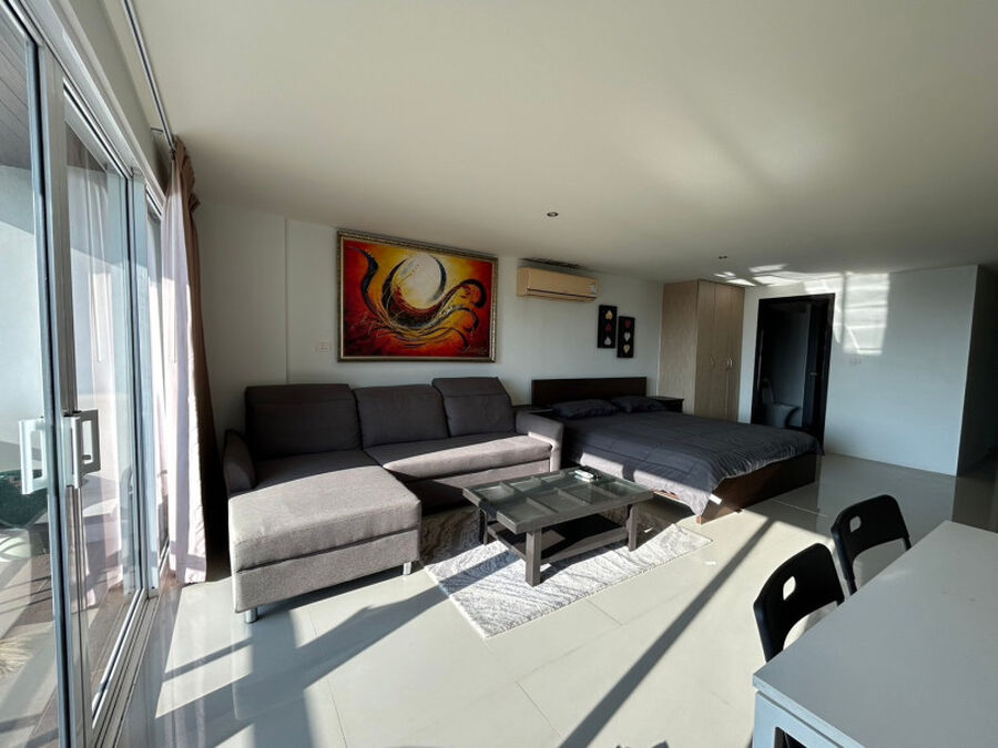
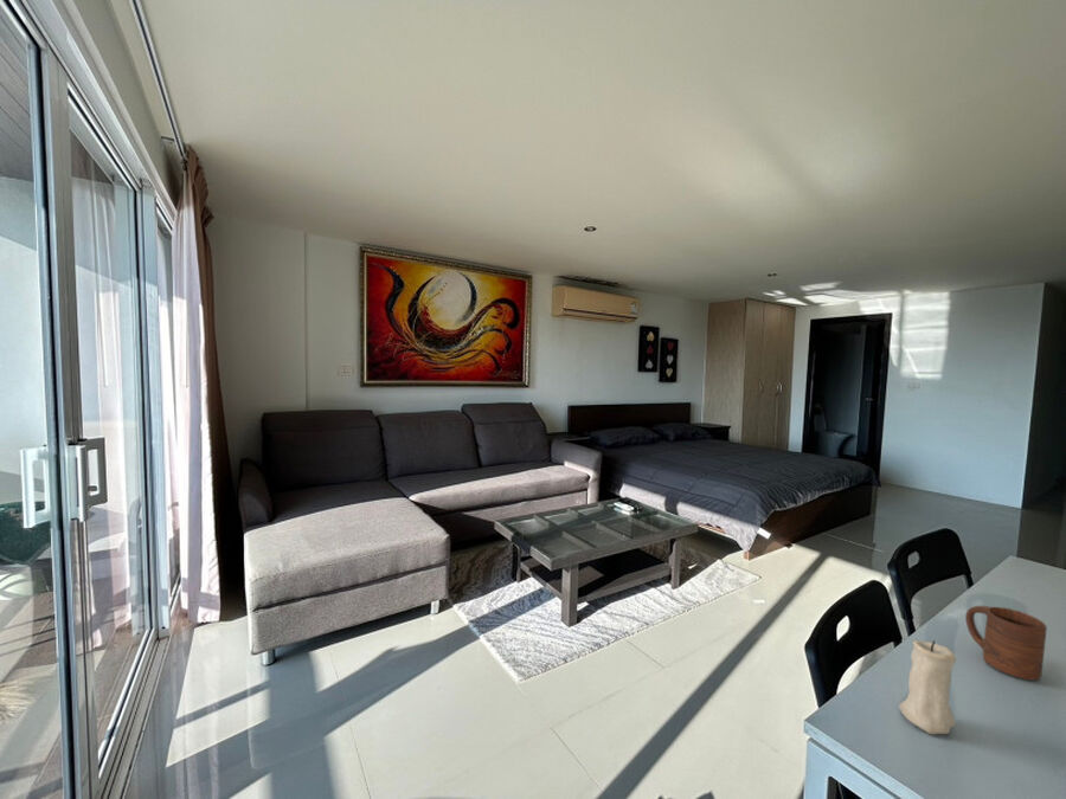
+ cup [964,605,1048,681]
+ candle [898,639,957,735]
